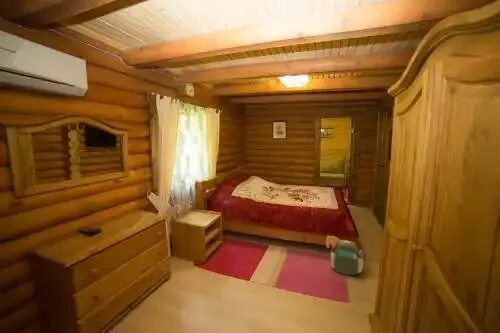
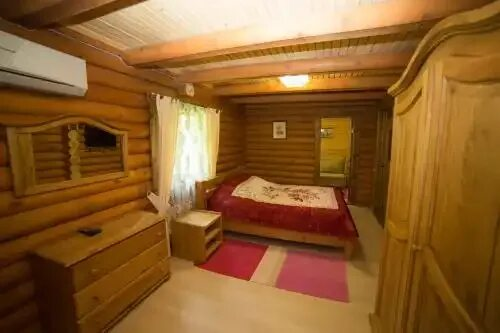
- backpack [325,234,364,276]
